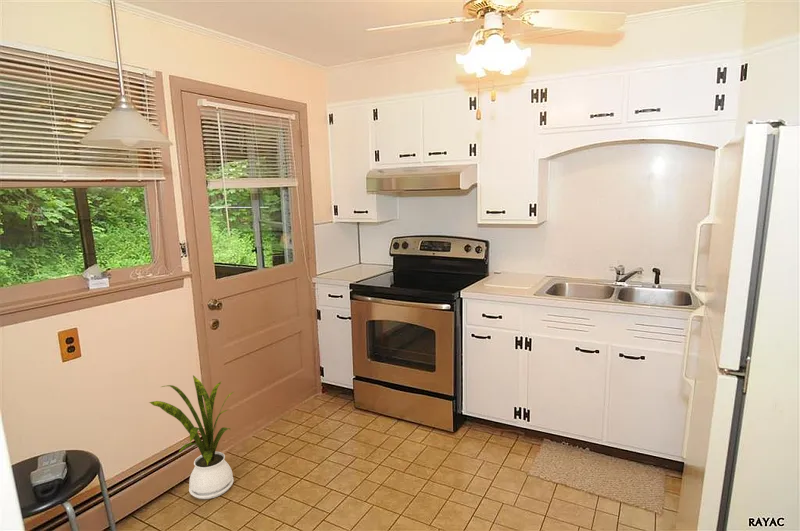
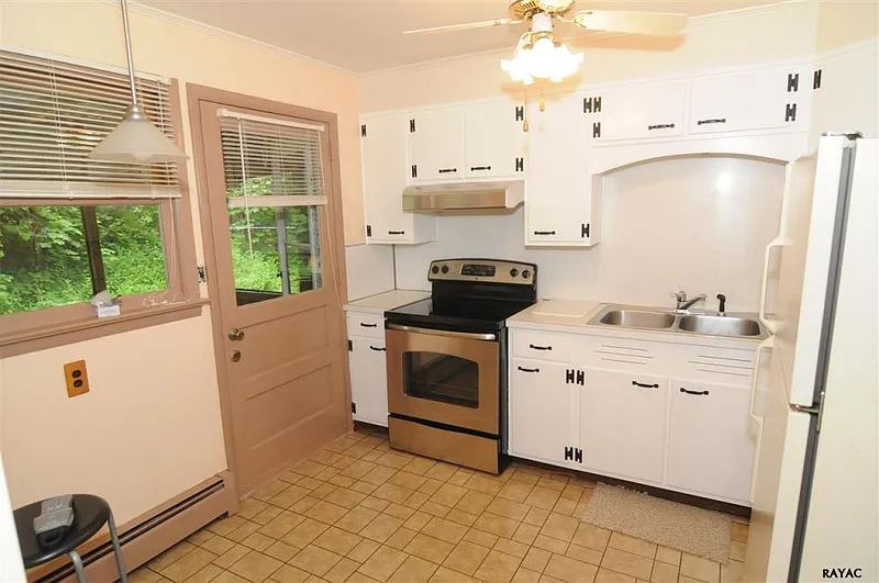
- house plant [148,374,235,500]
